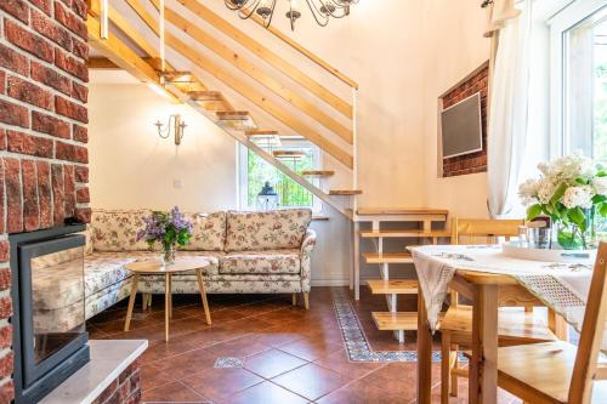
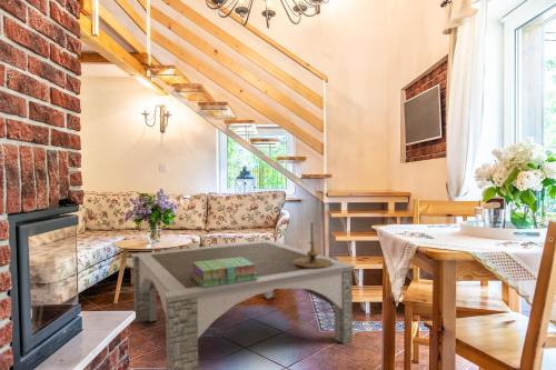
+ stack of books [190,257,258,288]
+ candle holder [294,221,331,268]
+ coffee table [130,239,356,370]
